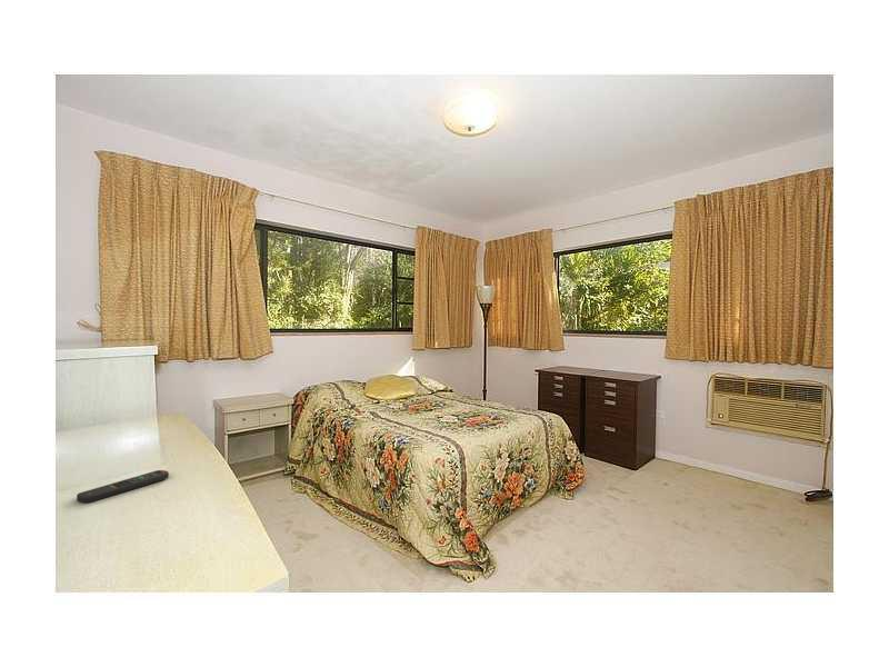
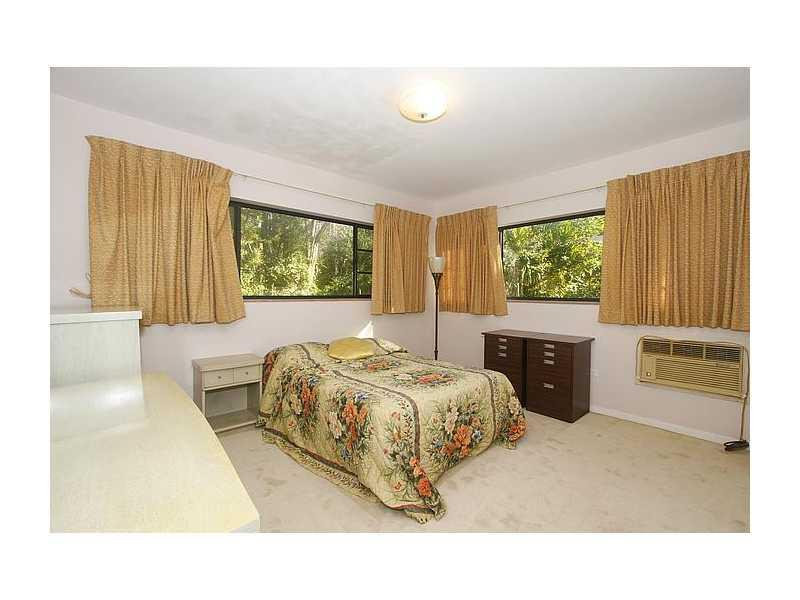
- remote control [76,469,170,505]
